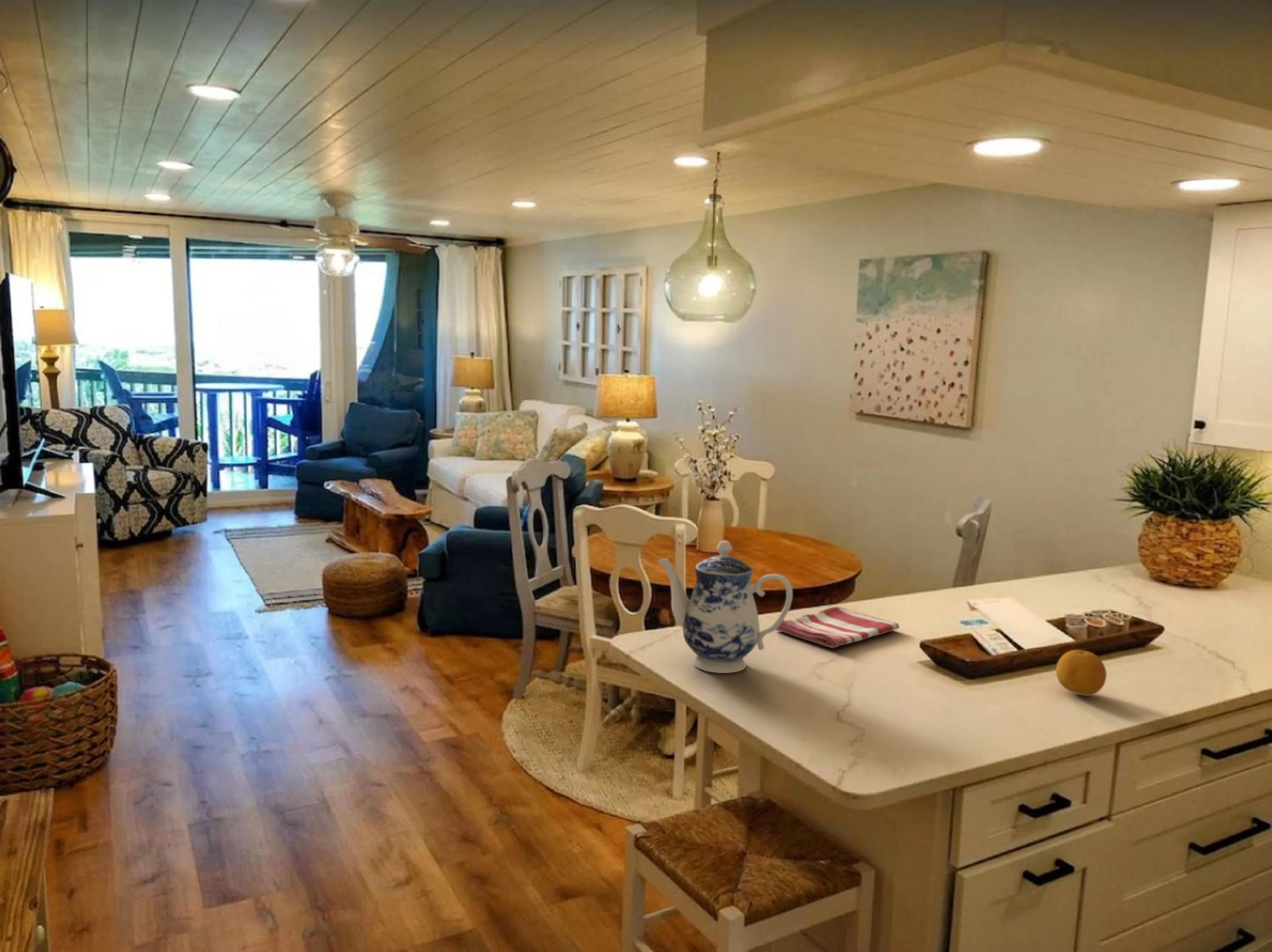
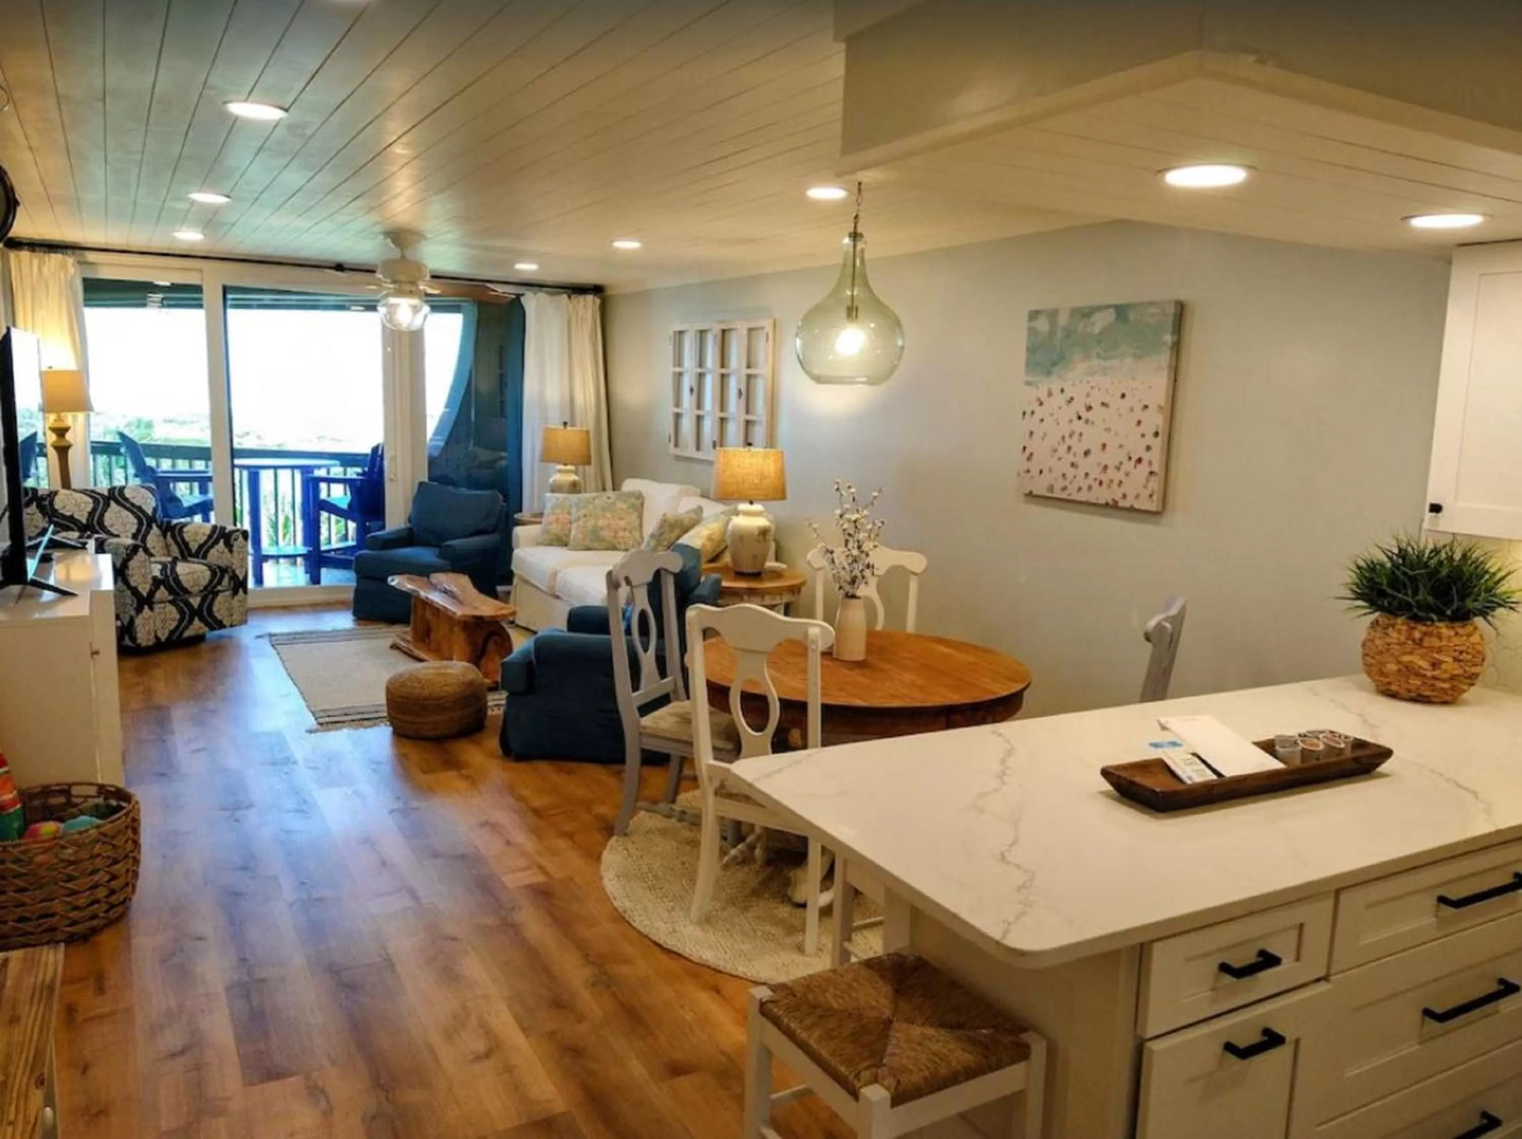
- fruit [1055,649,1107,696]
- teapot [657,540,793,674]
- dish towel [775,606,900,649]
